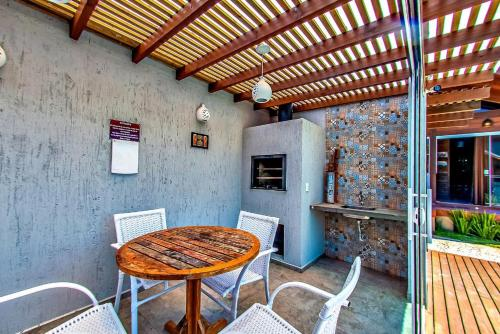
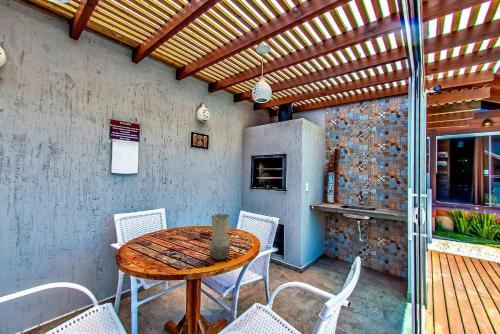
+ vase [208,213,231,261]
